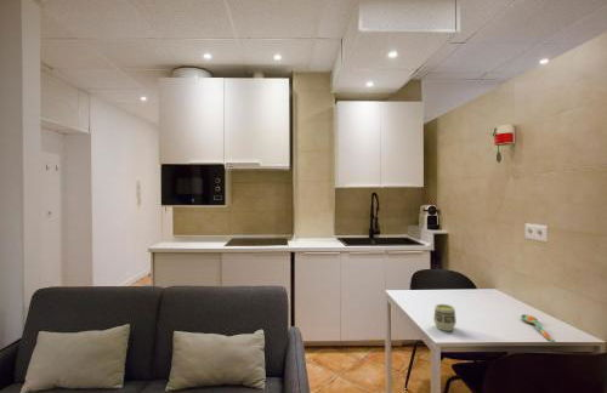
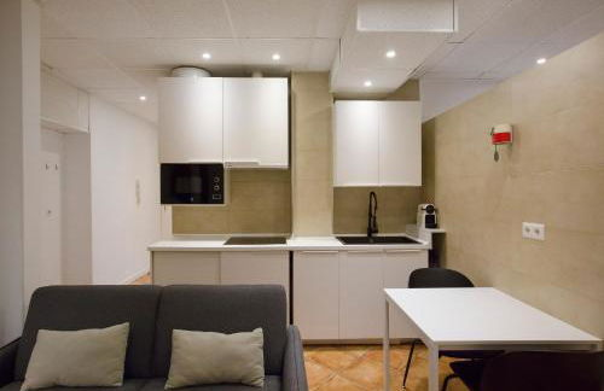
- cup [432,303,458,332]
- spoon [520,313,556,342]
